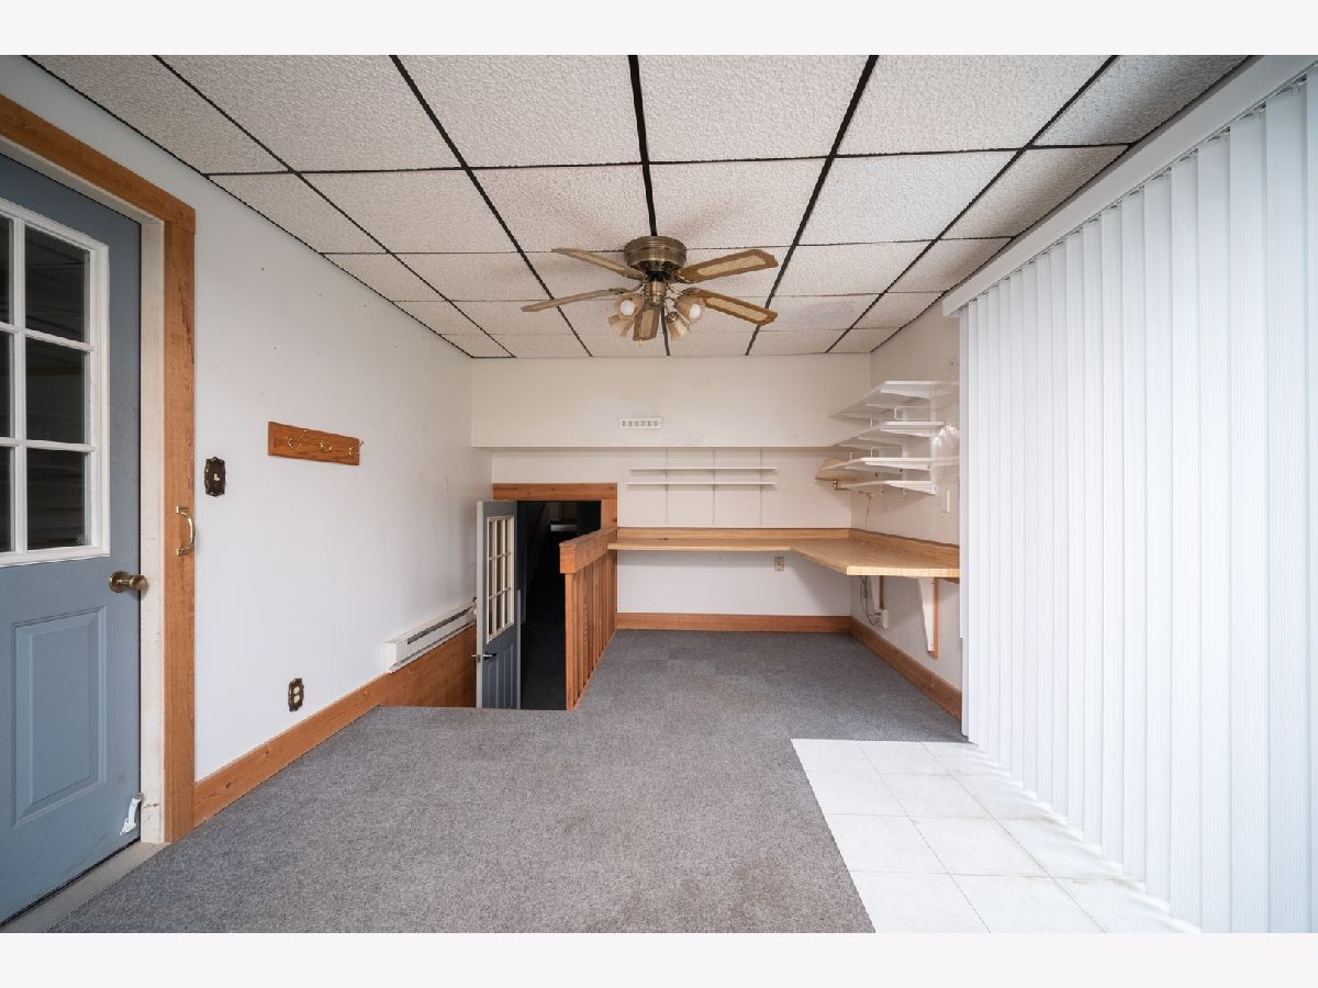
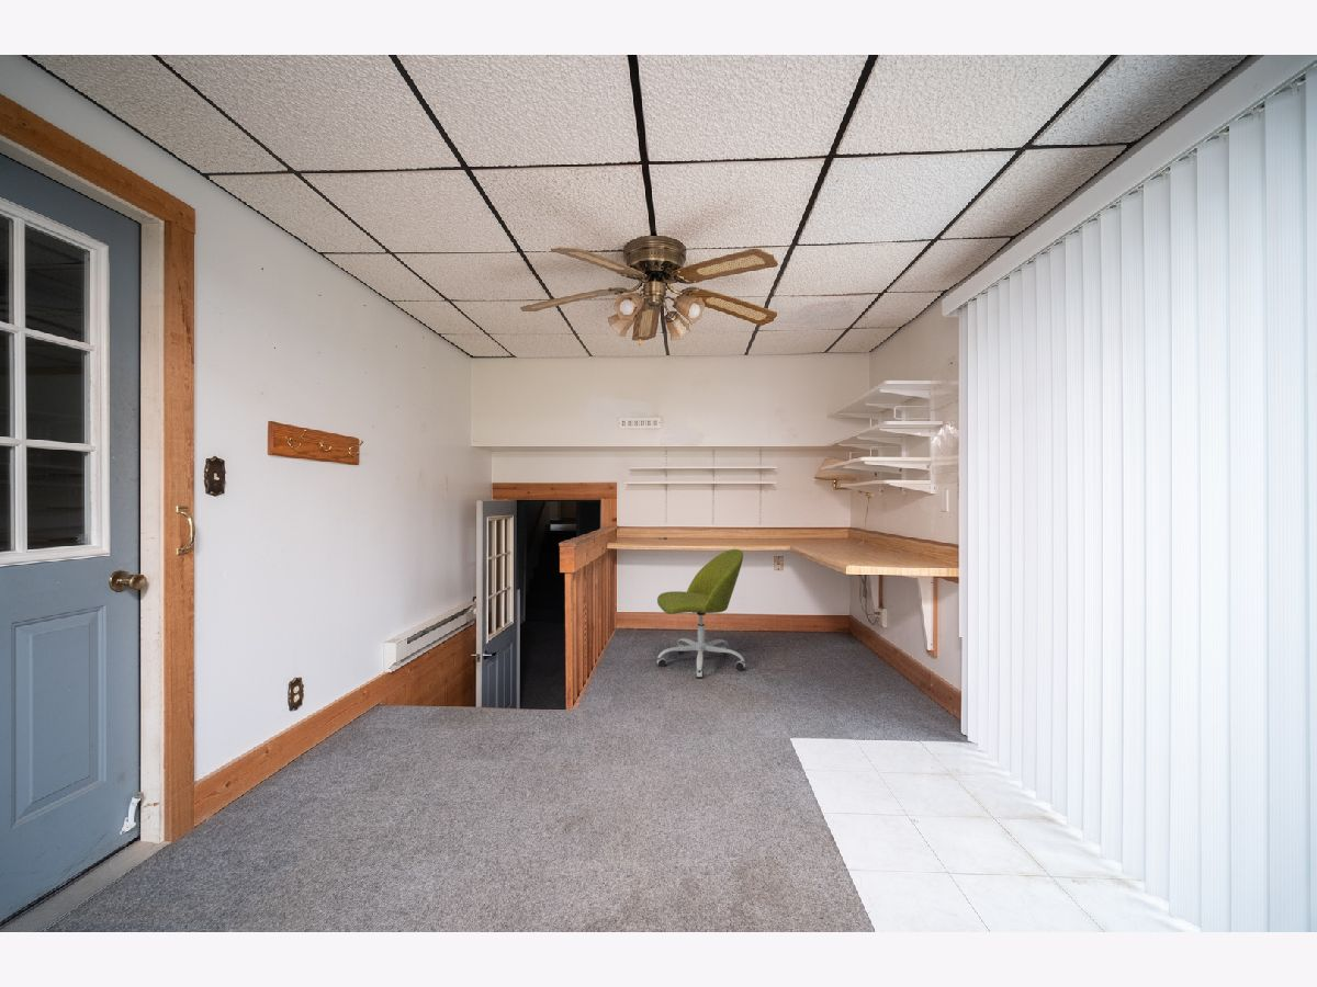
+ office chair [656,548,746,680]
